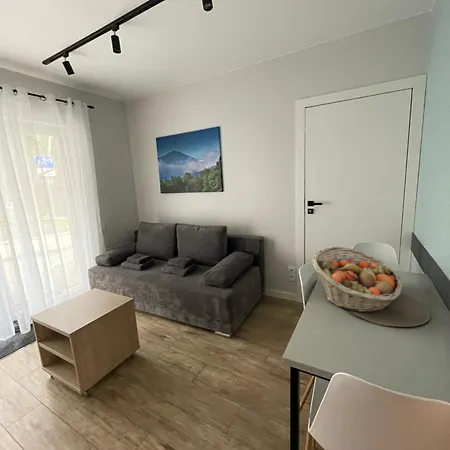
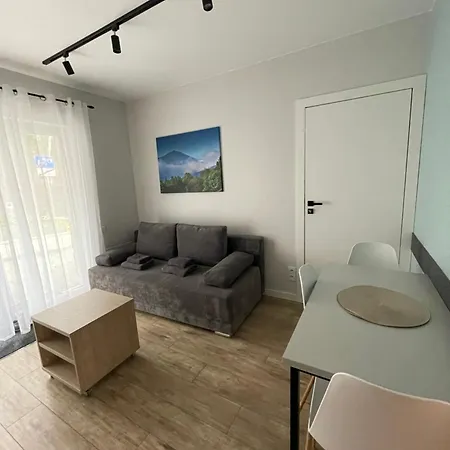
- fruit basket [312,246,403,313]
